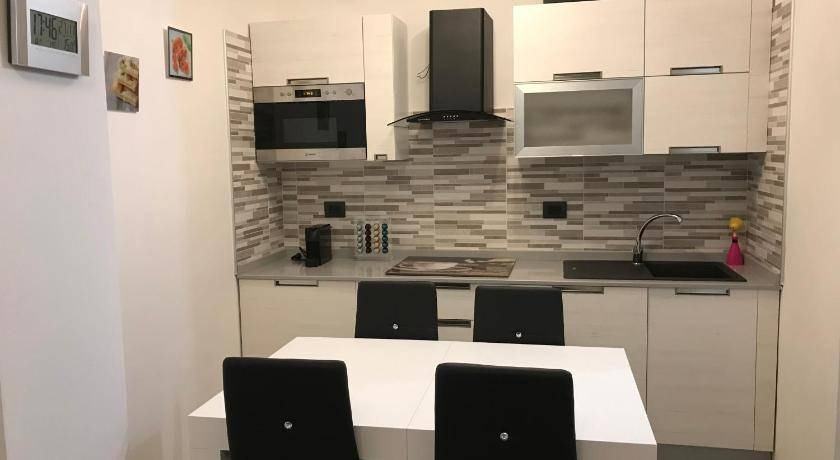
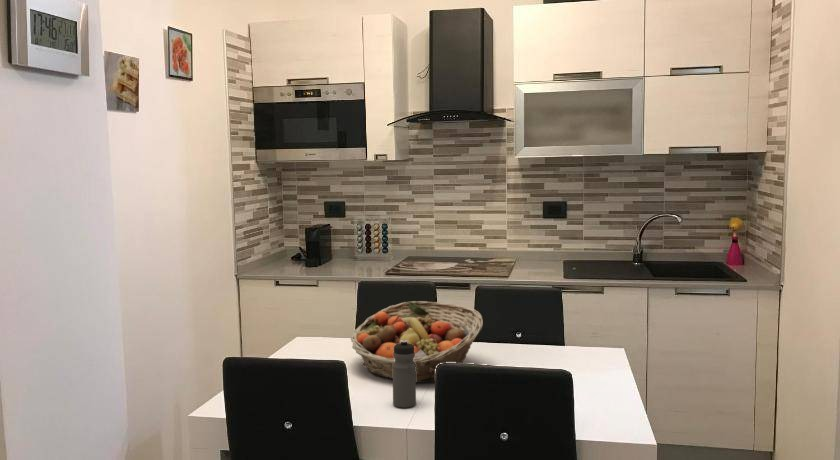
+ water bottle [392,340,417,409]
+ fruit basket [350,300,484,384]
